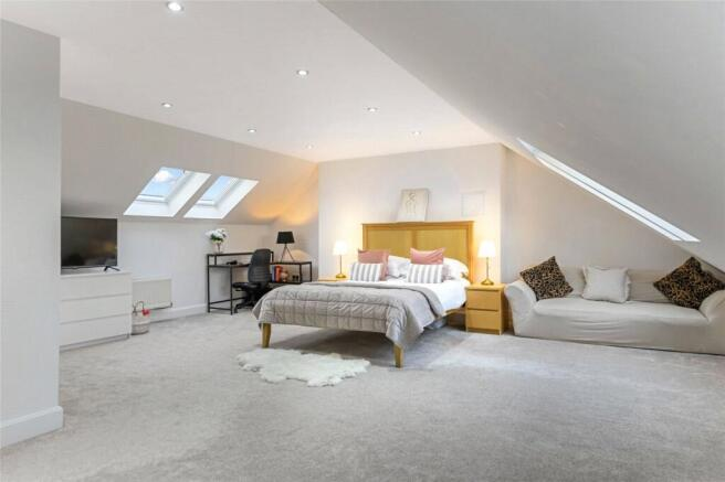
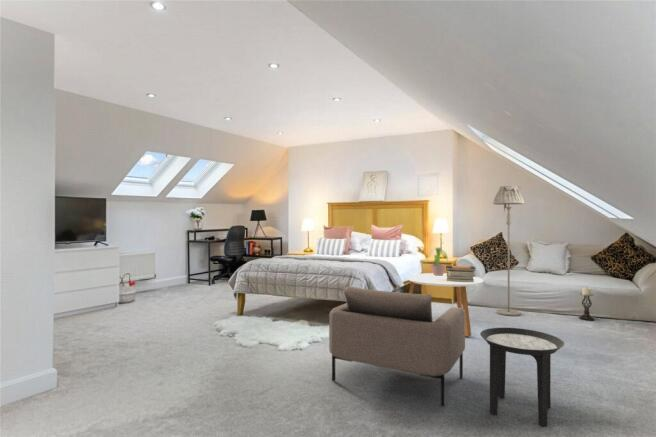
+ coffee table [406,272,484,337]
+ candle holder [578,286,596,322]
+ armchair [328,286,466,407]
+ potted plant [426,247,449,276]
+ floor lamp [492,185,525,317]
+ book stack [445,265,477,282]
+ side table [479,327,565,428]
